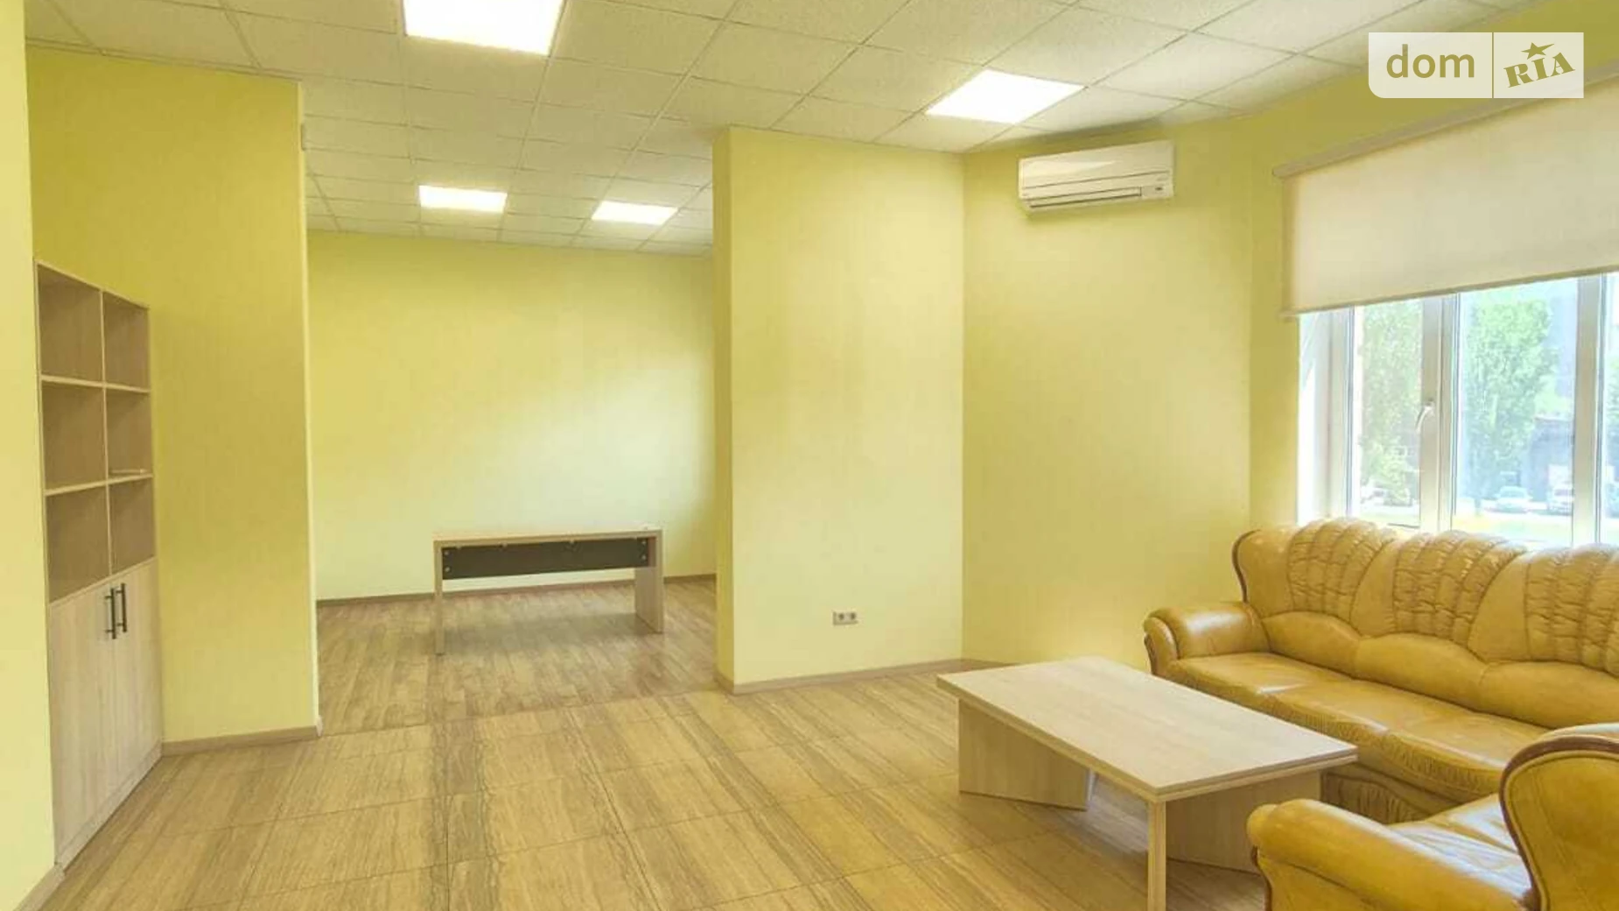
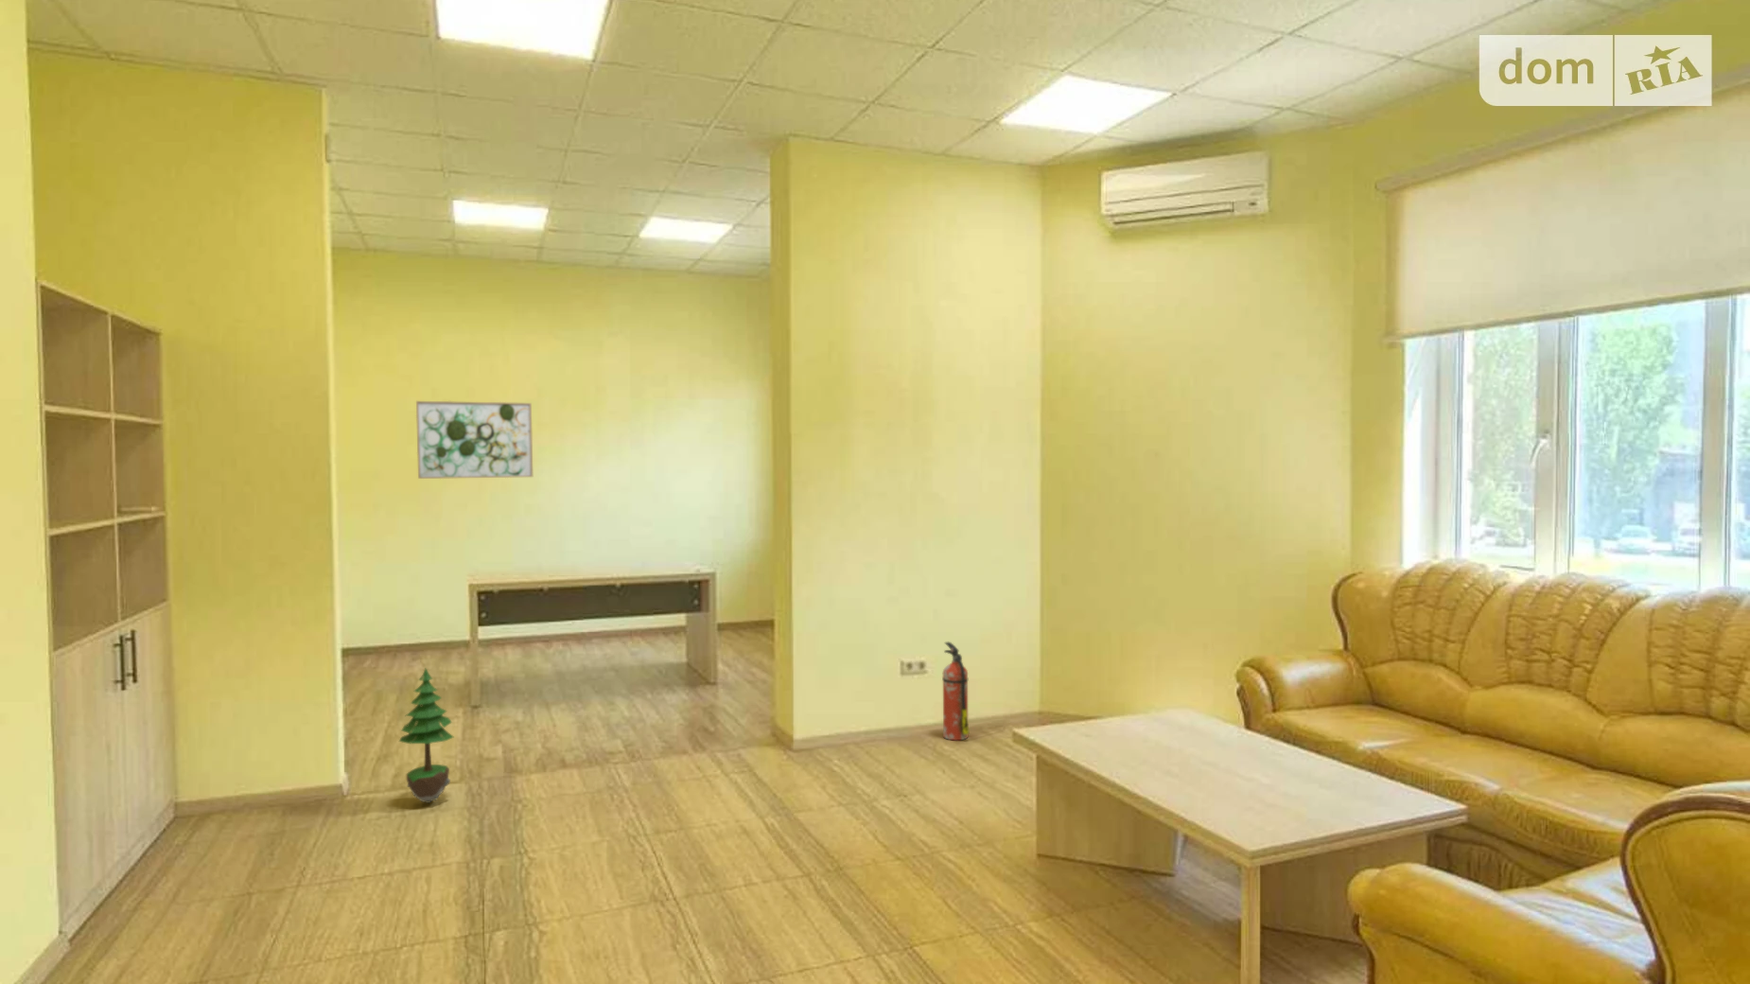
+ potted tree [398,667,454,804]
+ wall art [416,400,534,479]
+ fire extinguisher [941,640,970,741]
